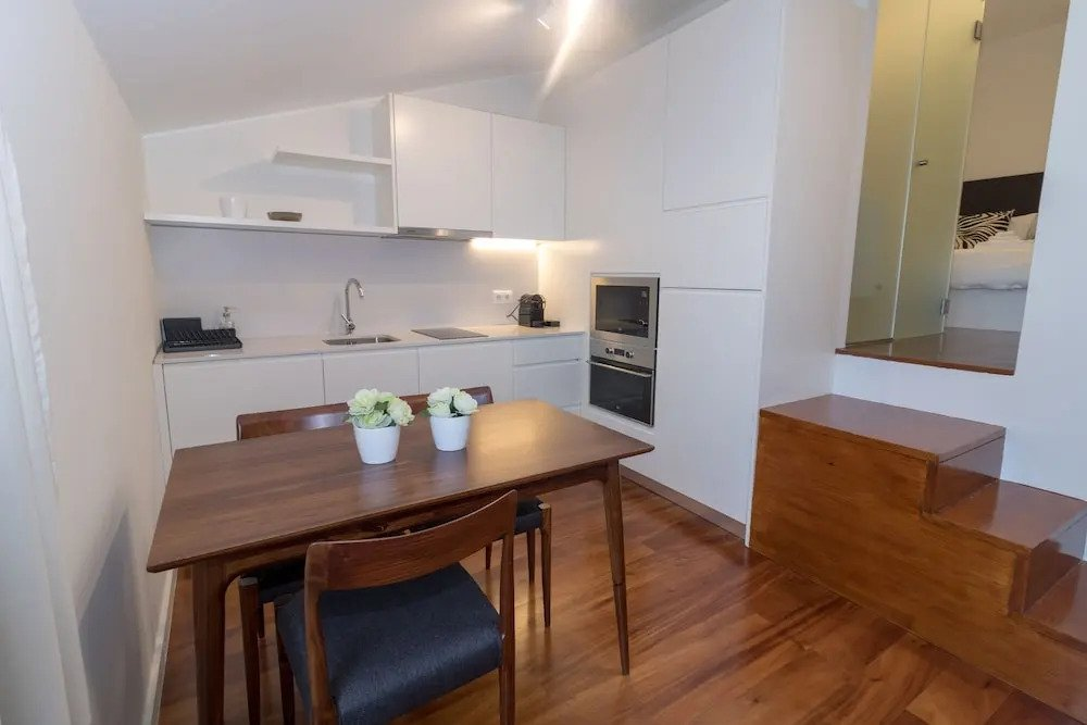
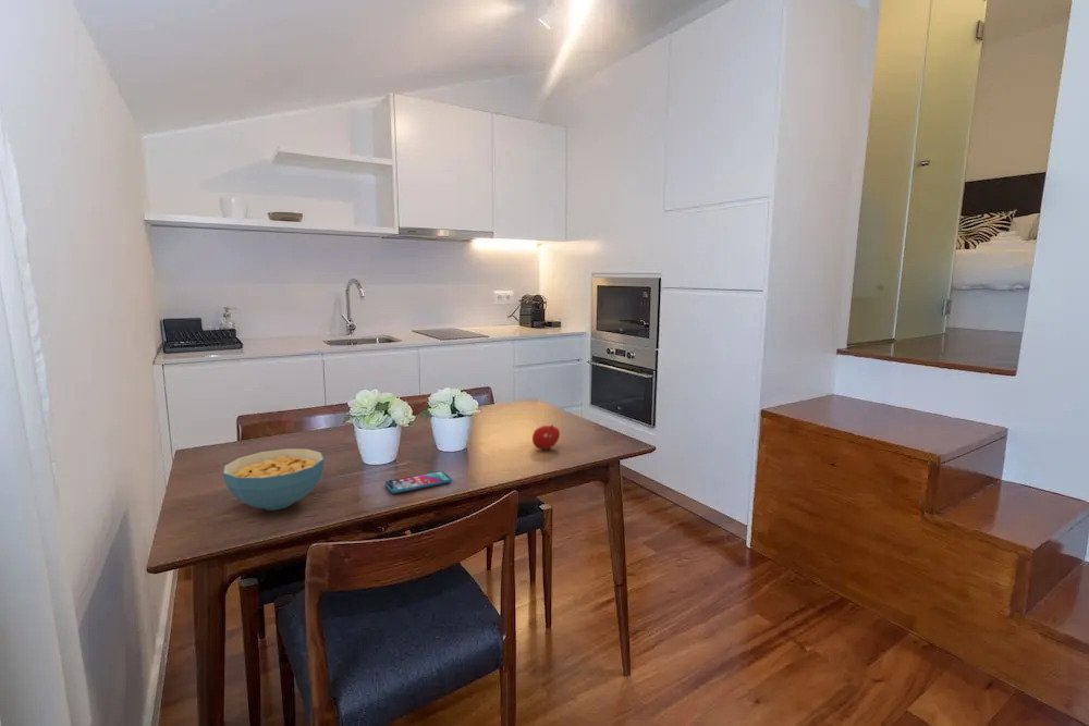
+ smartphone [383,470,453,494]
+ cereal bowl [222,447,325,510]
+ fruit [531,423,561,451]
